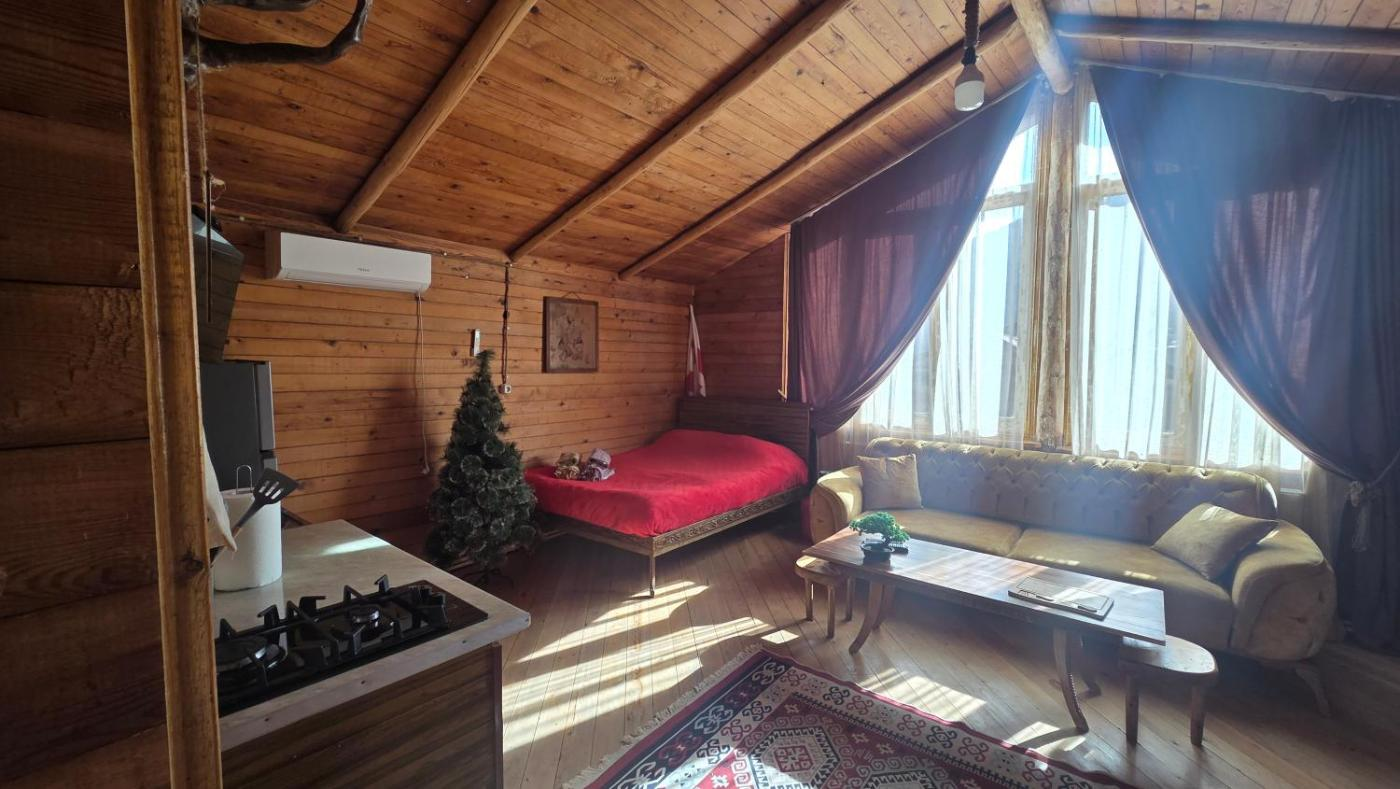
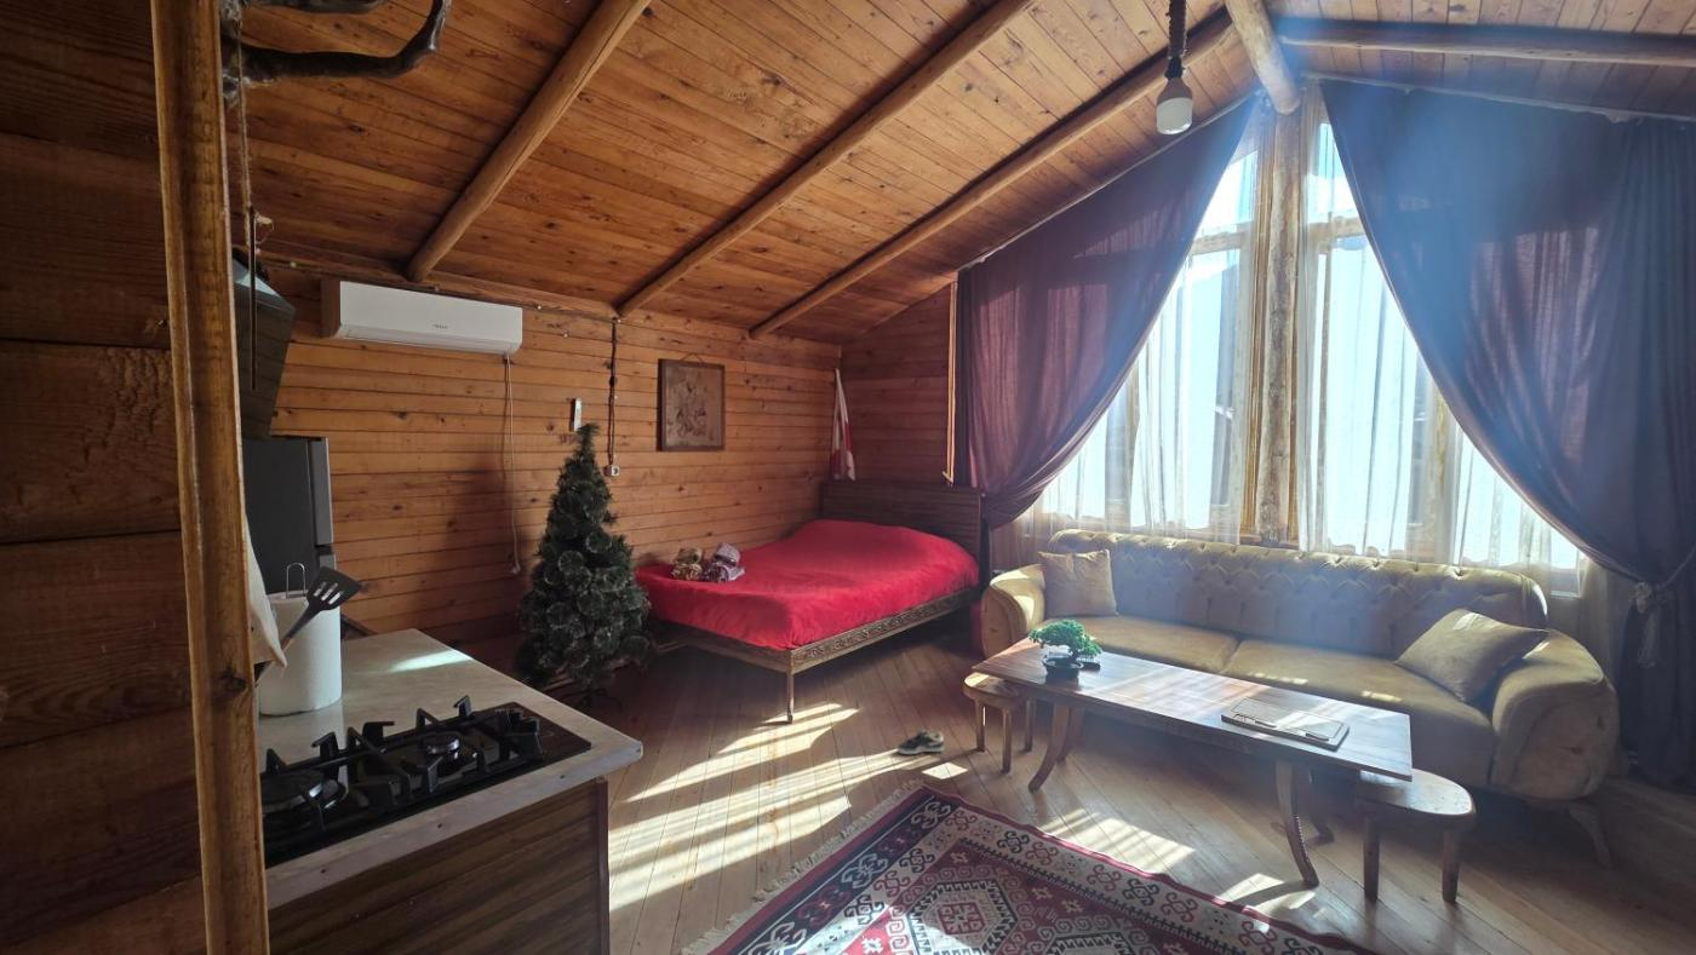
+ sneaker [896,729,945,755]
